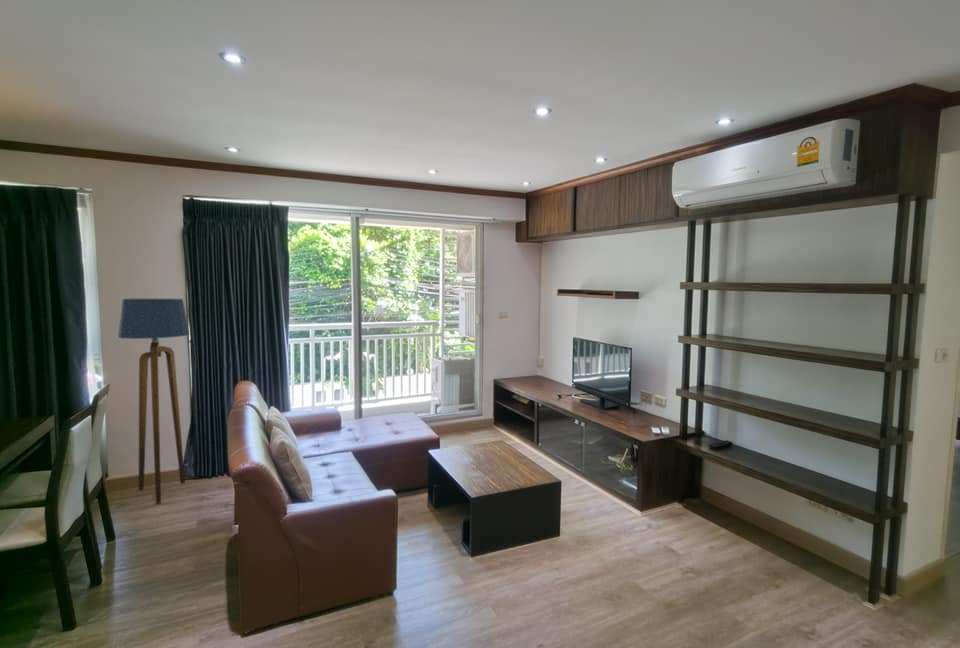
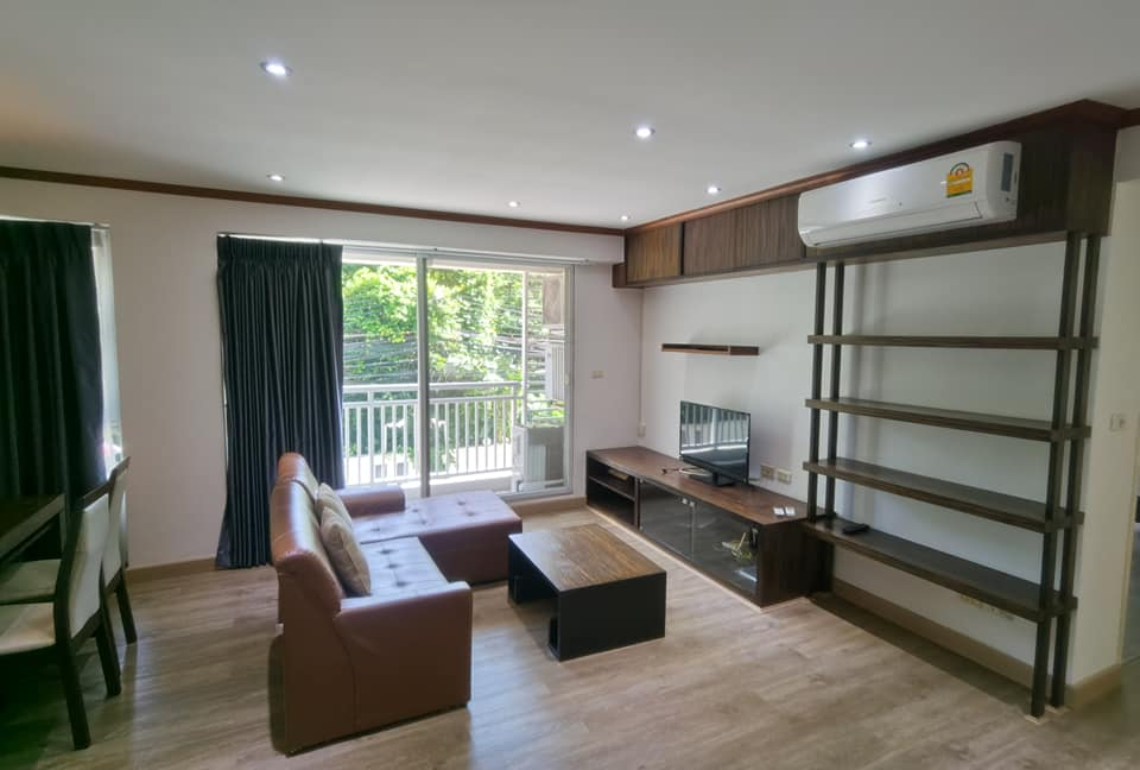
- floor lamp [117,298,190,505]
